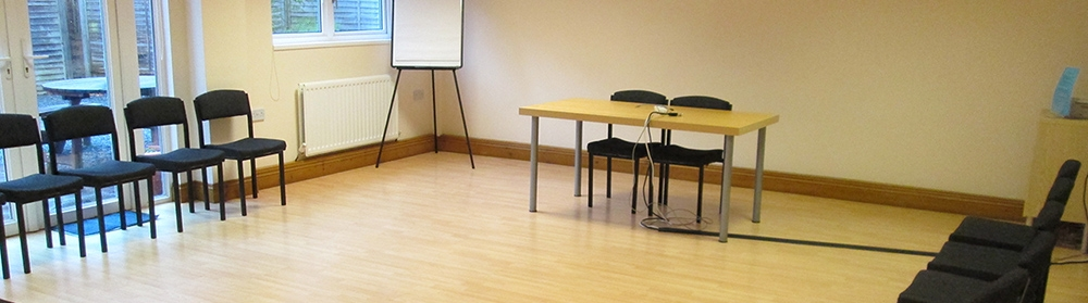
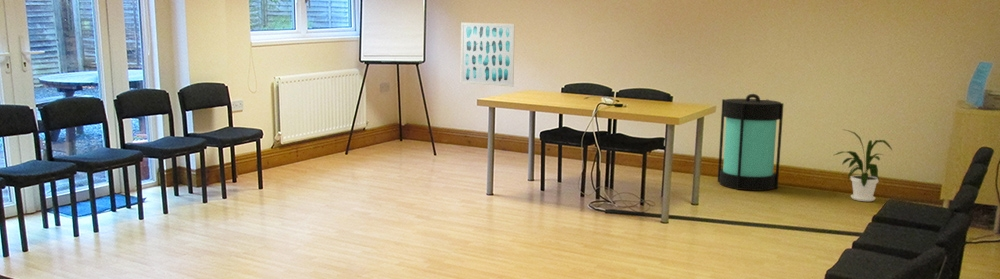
+ lantern [717,93,785,192]
+ house plant [834,128,893,202]
+ wall art [460,22,516,88]
